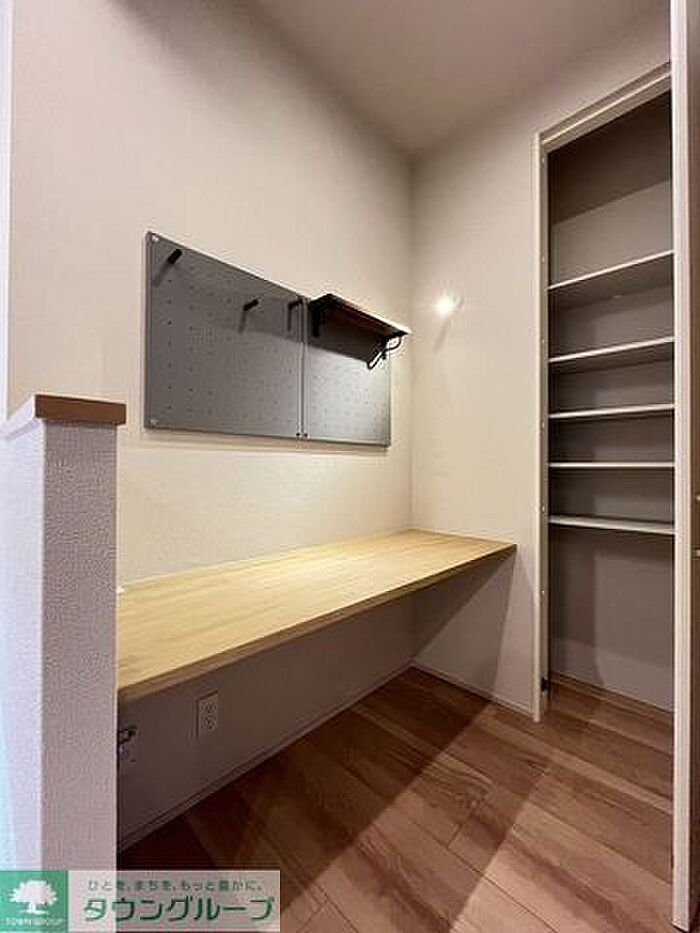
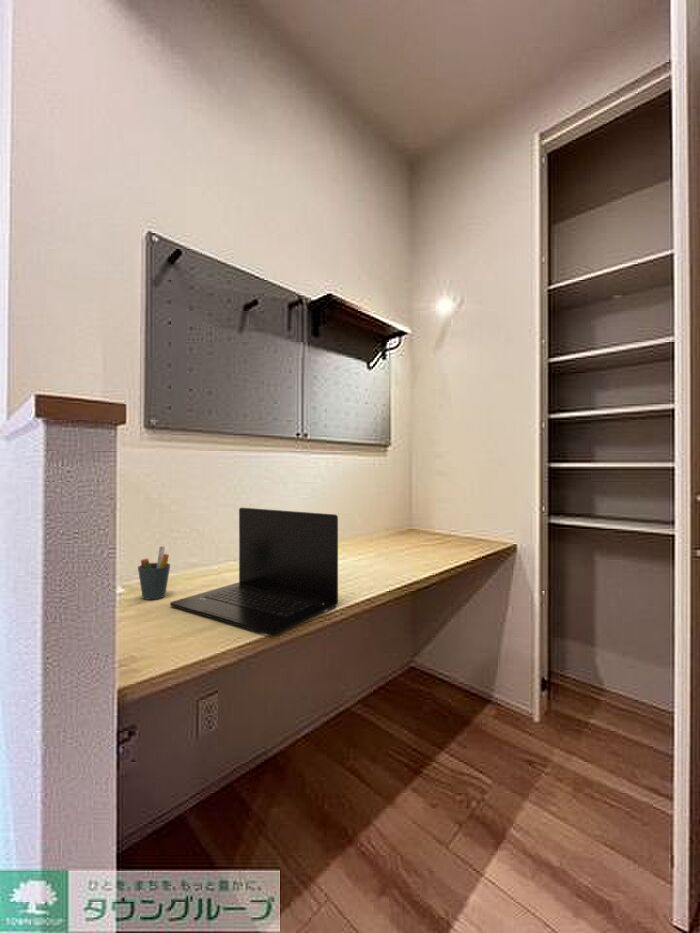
+ laptop [169,507,339,637]
+ pen holder [137,546,171,601]
